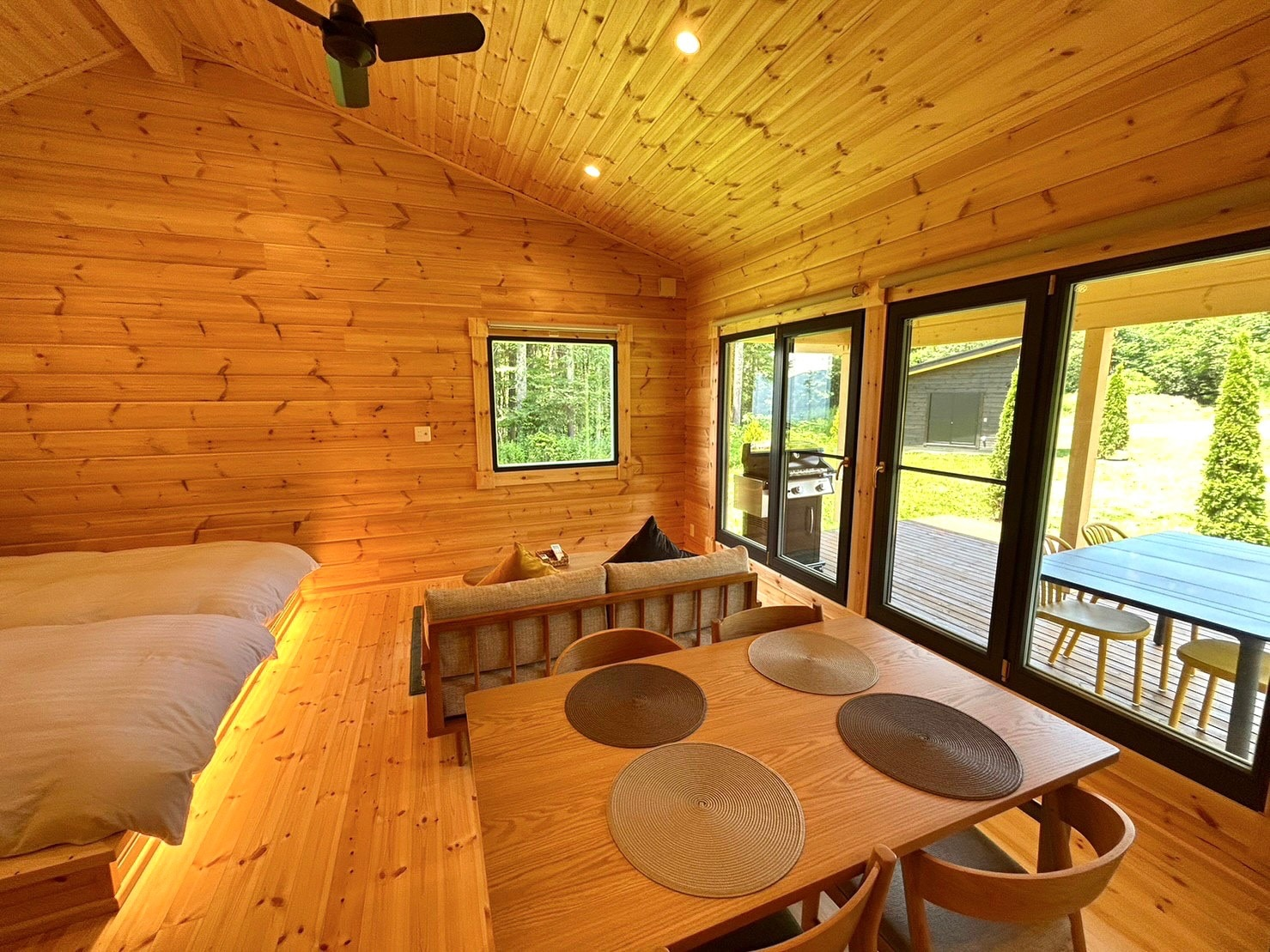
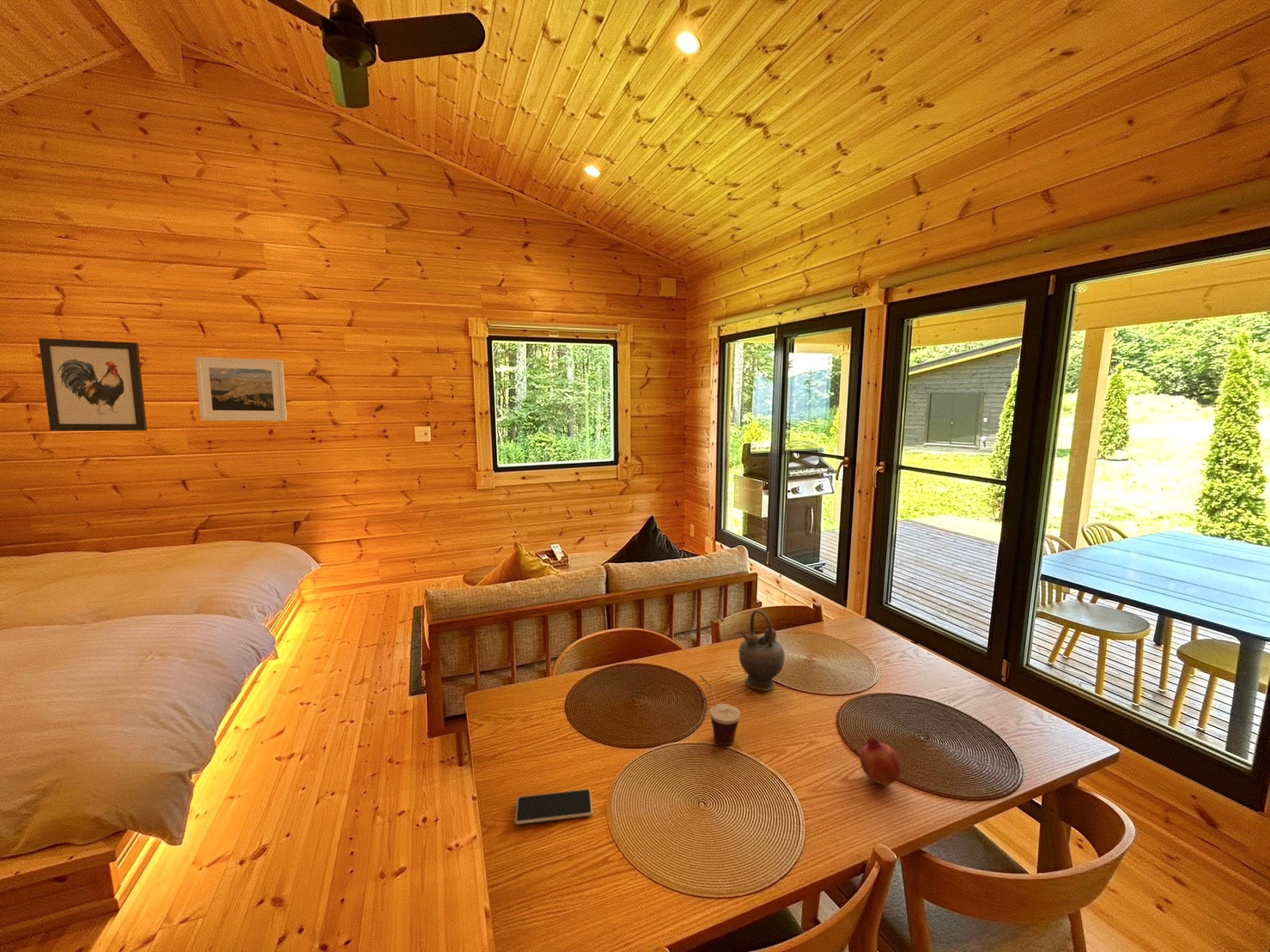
+ teapot [738,609,786,691]
+ fruit [859,736,902,785]
+ cup [699,674,741,746]
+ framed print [194,355,288,421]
+ wall art [38,337,148,432]
+ smartphone [514,788,593,825]
